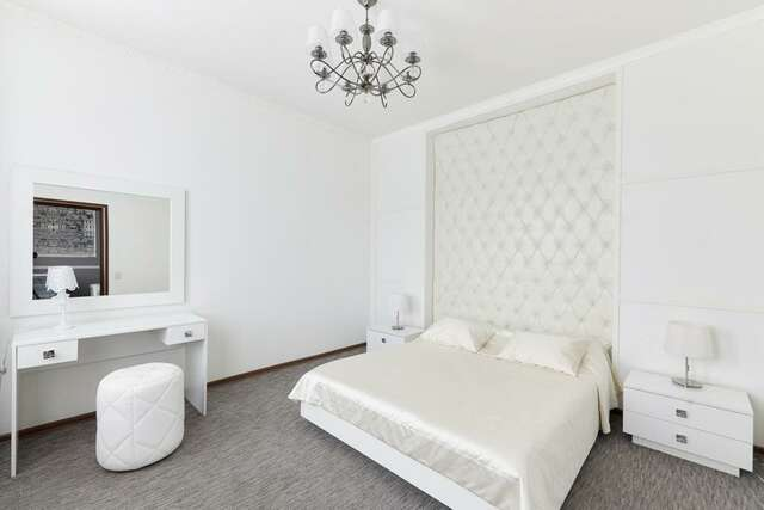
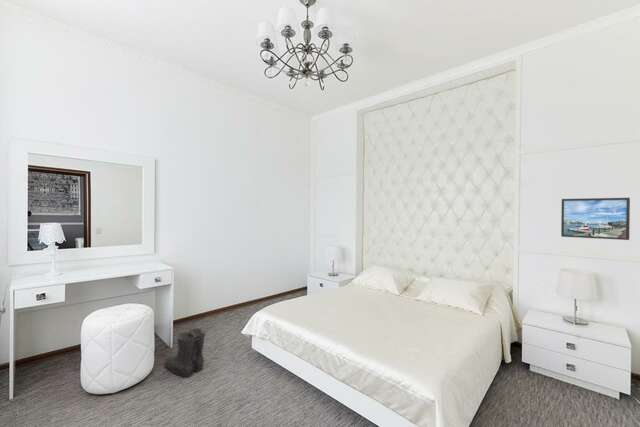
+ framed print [560,197,631,241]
+ boots [163,327,207,378]
